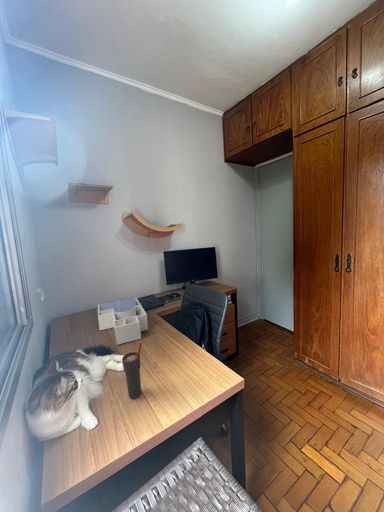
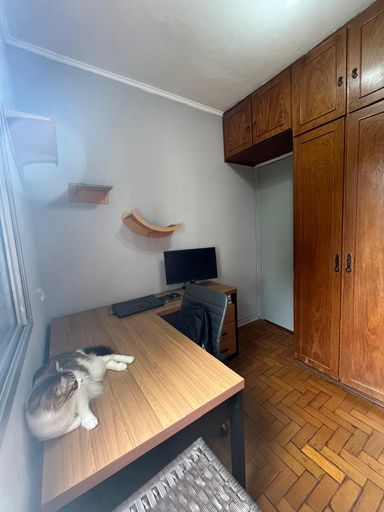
- desk organizer [97,297,149,346]
- cup [121,342,142,399]
